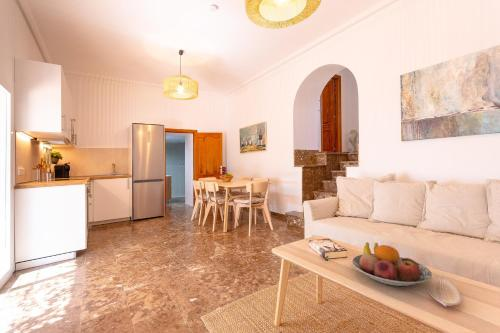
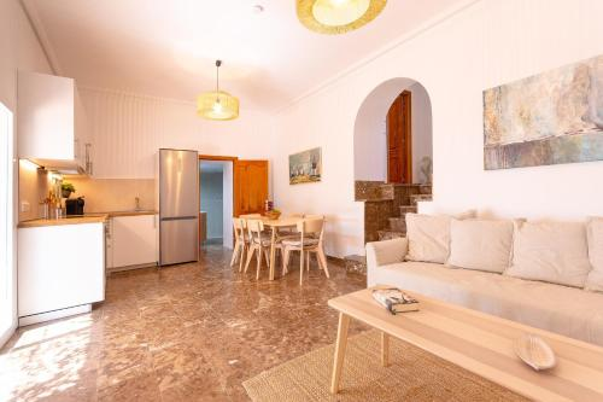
- fruit bowl [351,242,433,287]
